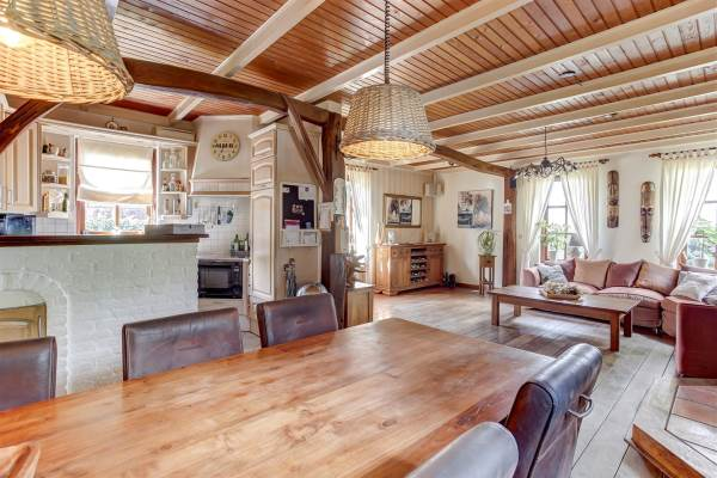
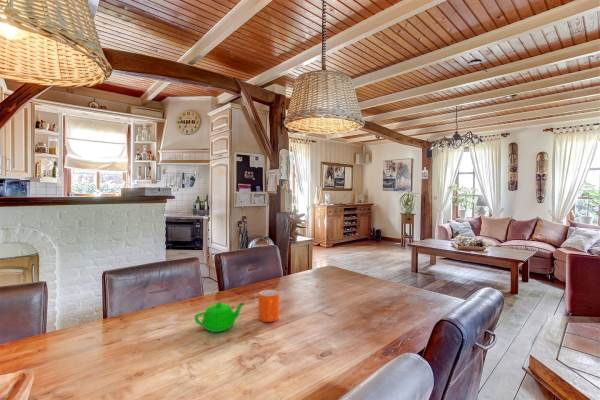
+ mug [258,289,280,323]
+ teapot [194,301,245,333]
